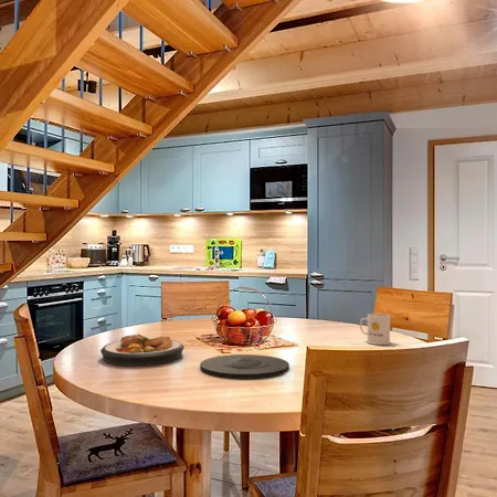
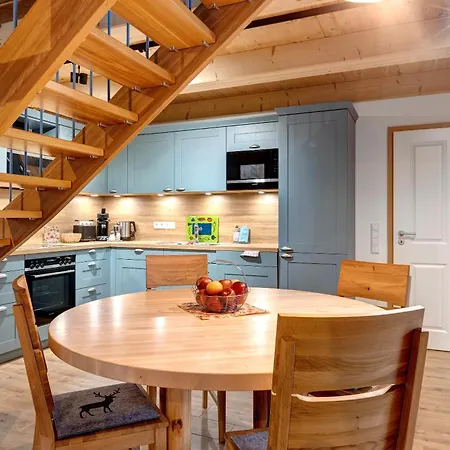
- mug [359,313,392,346]
- plate [199,353,290,380]
- plate [99,332,186,367]
